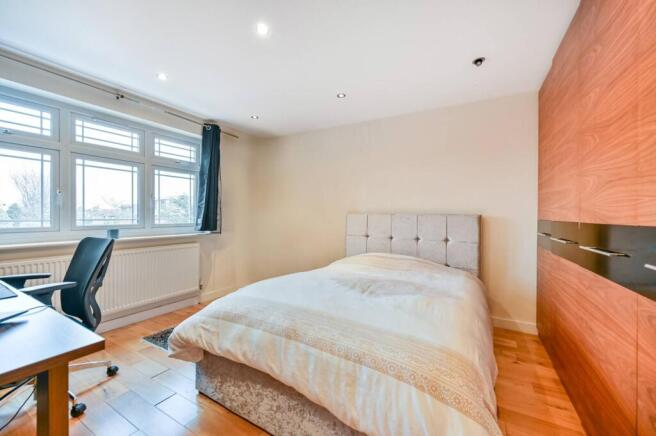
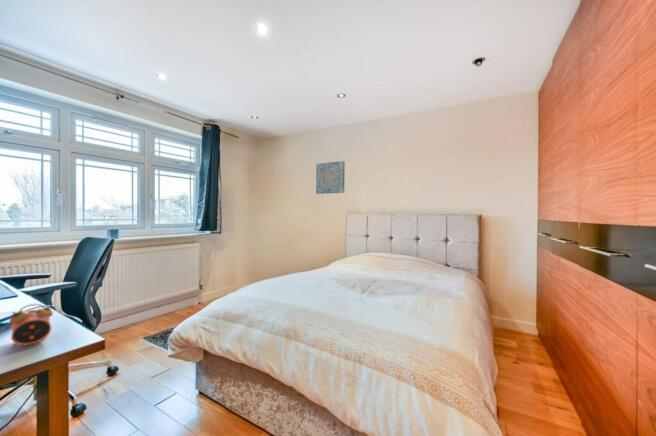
+ alarm clock [8,303,54,346]
+ wall art [315,160,346,195]
